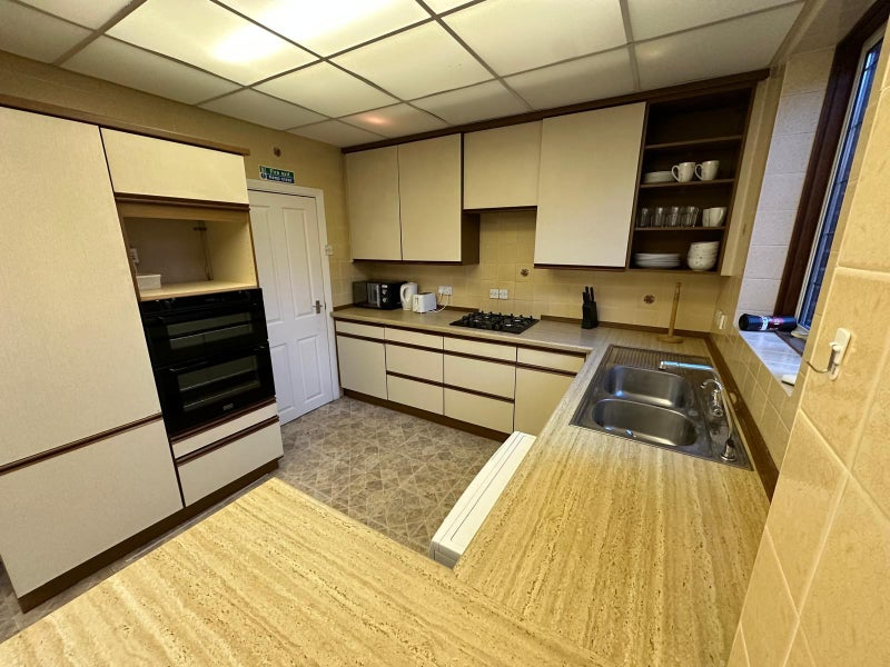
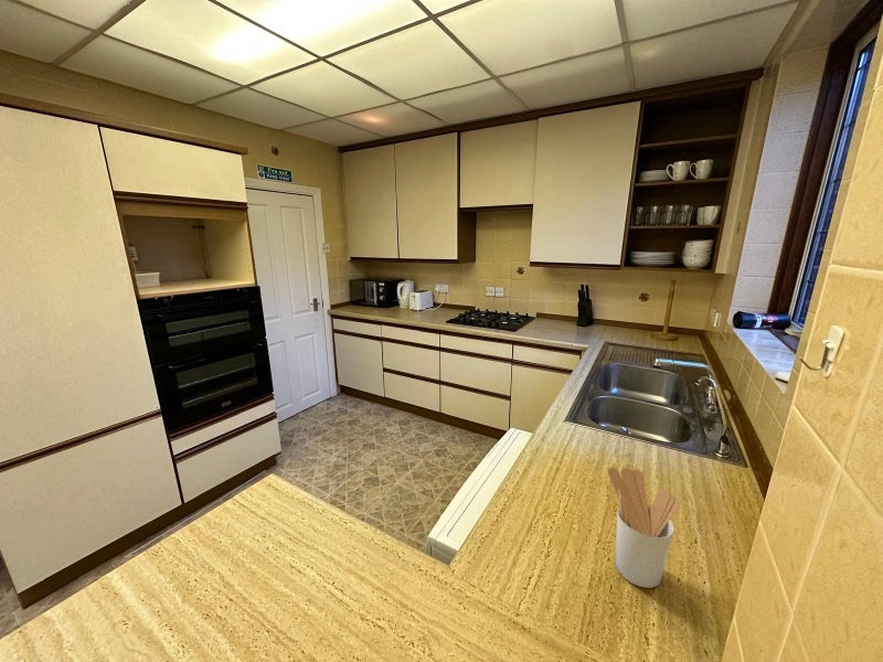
+ utensil holder [607,466,681,589]
